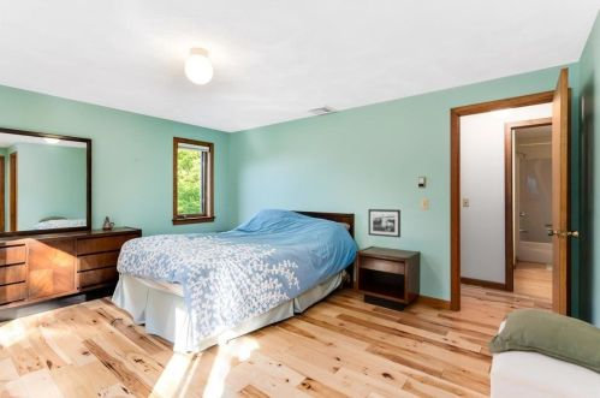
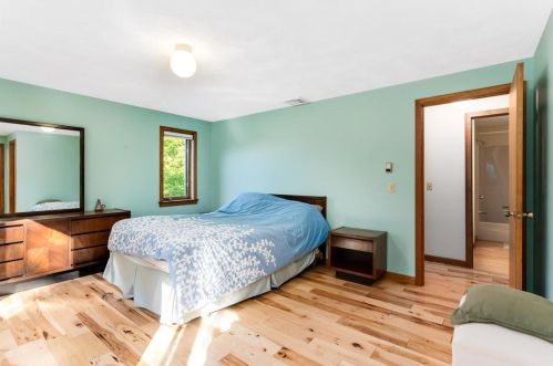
- picture frame [367,208,402,239]
